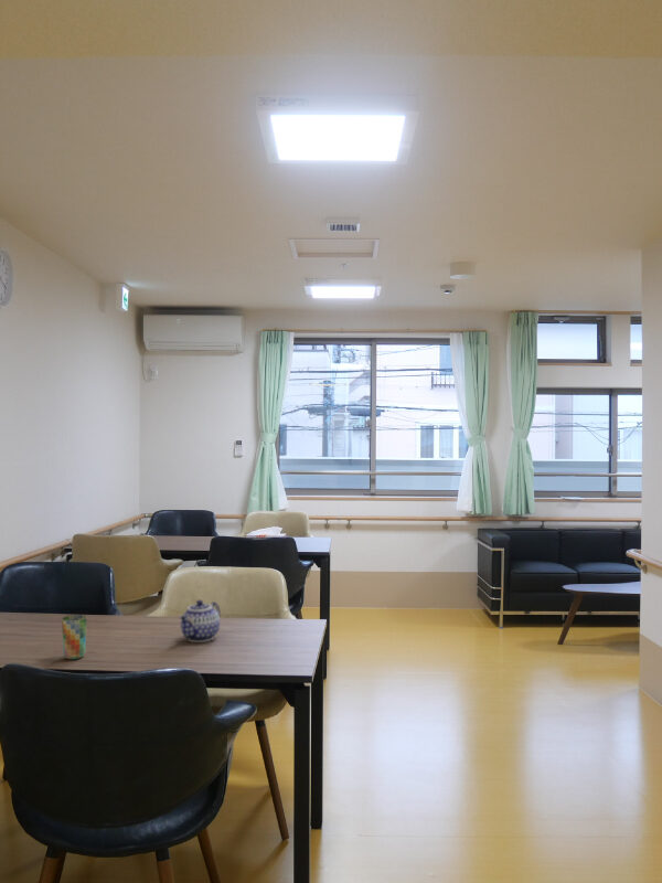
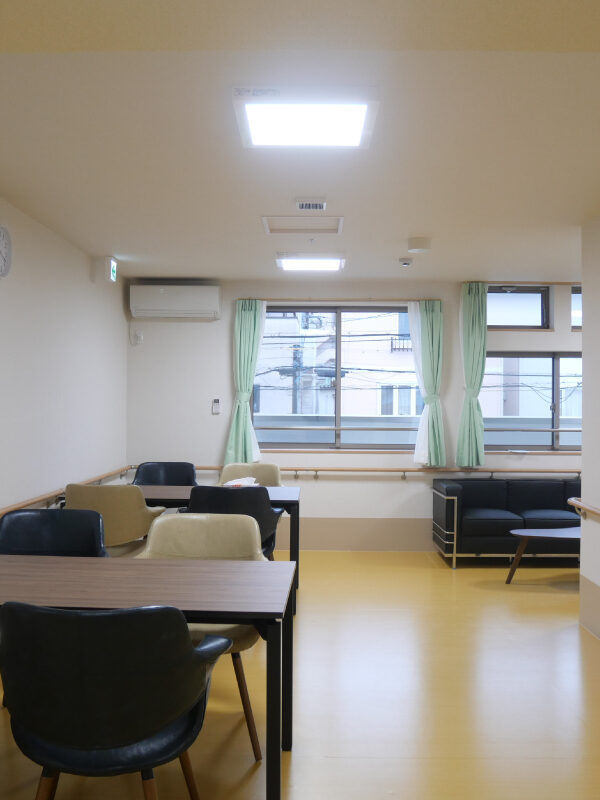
- cup [61,614,88,660]
- teapot [178,599,222,643]
